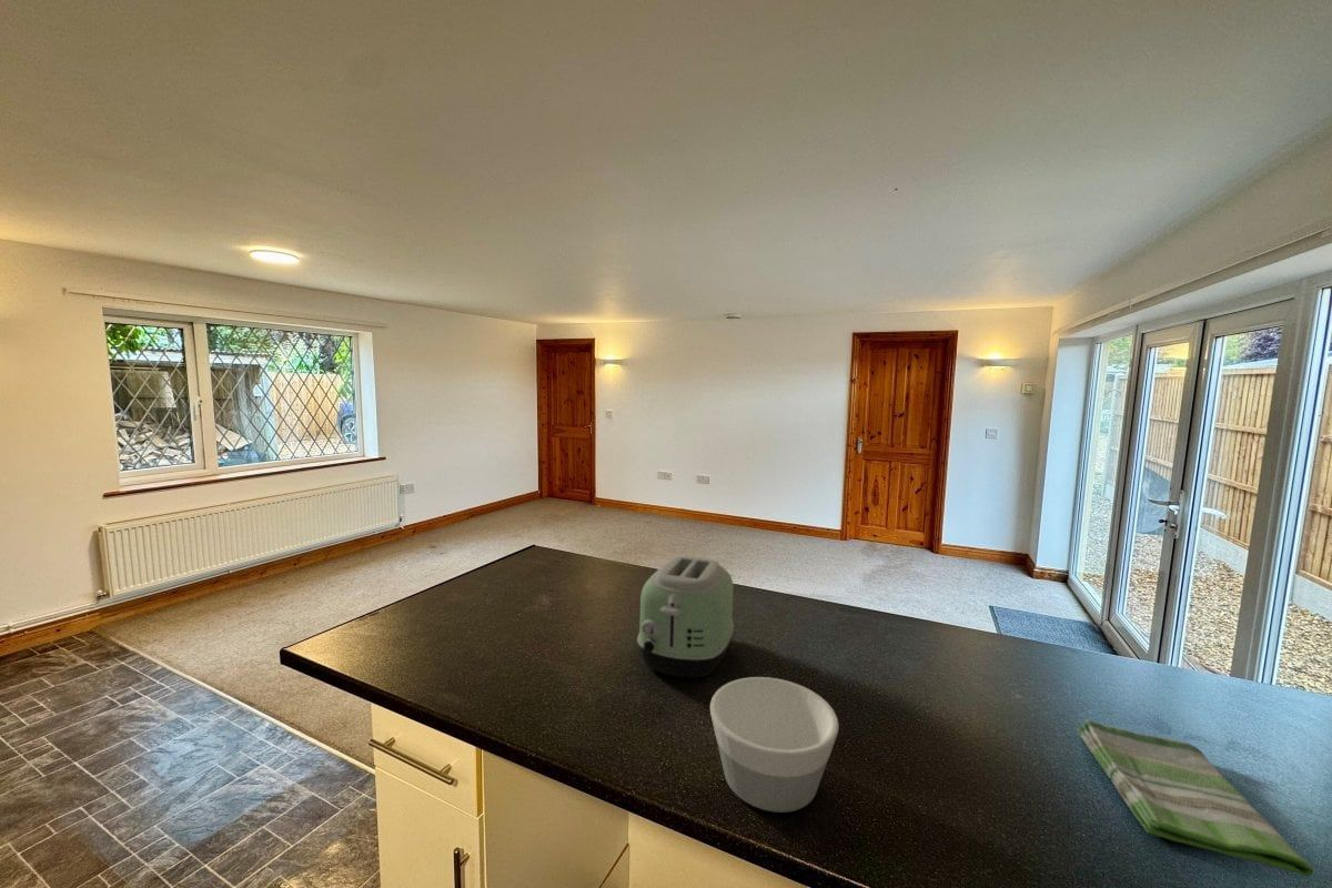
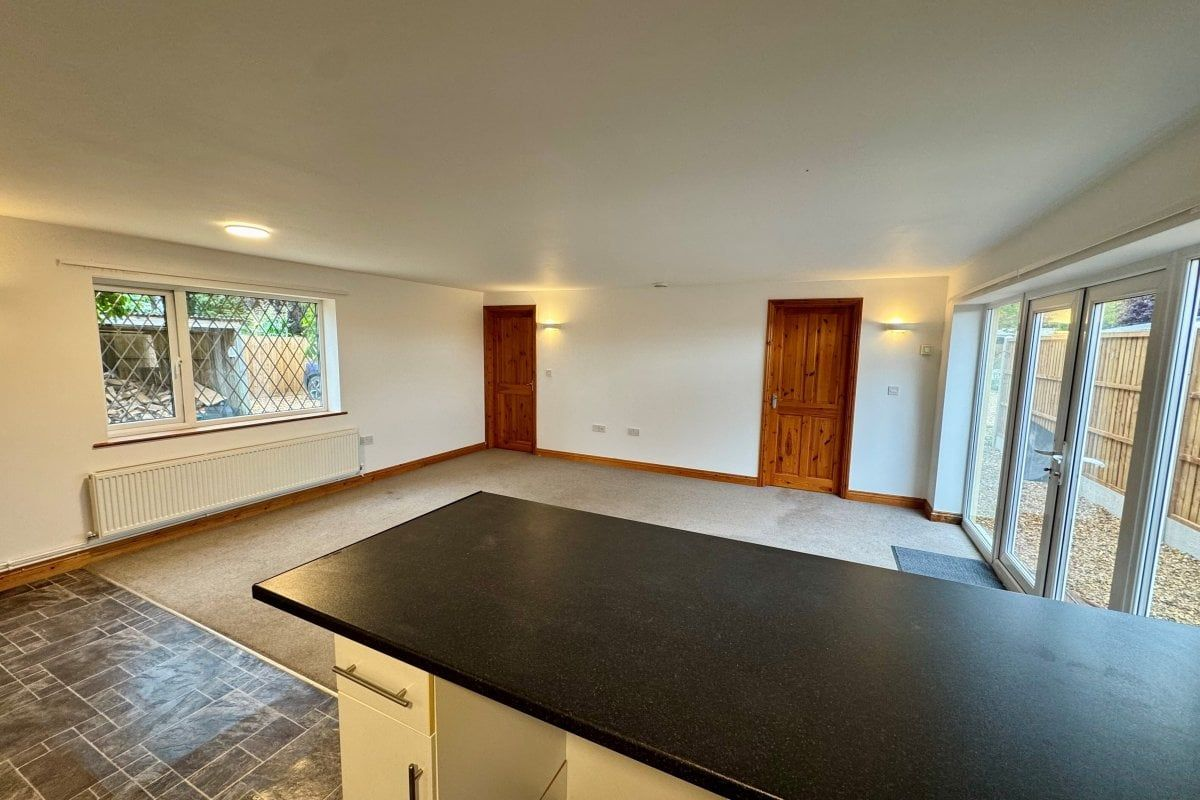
- dish towel [1077,718,1314,877]
- toaster [636,555,735,679]
- bowl [709,676,840,814]
